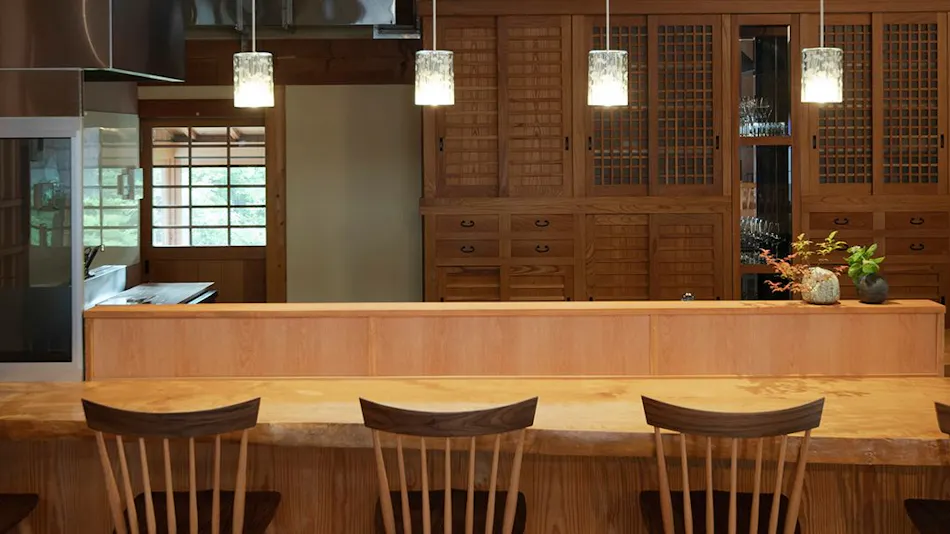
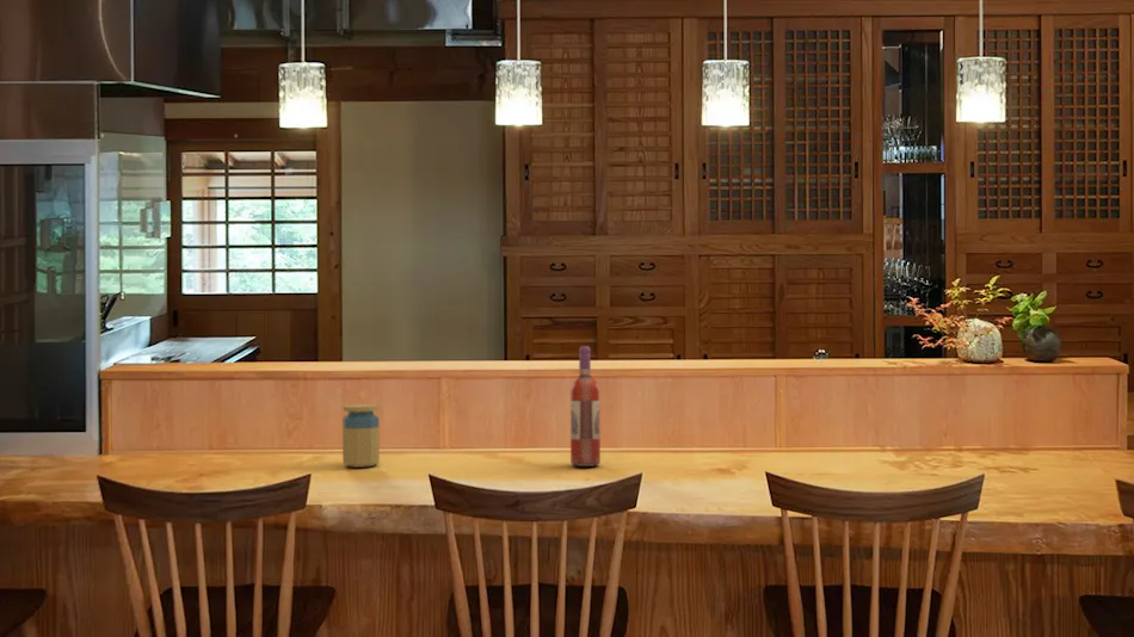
+ wine bottle [569,345,602,468]
+ jar [341,403,381,469]
